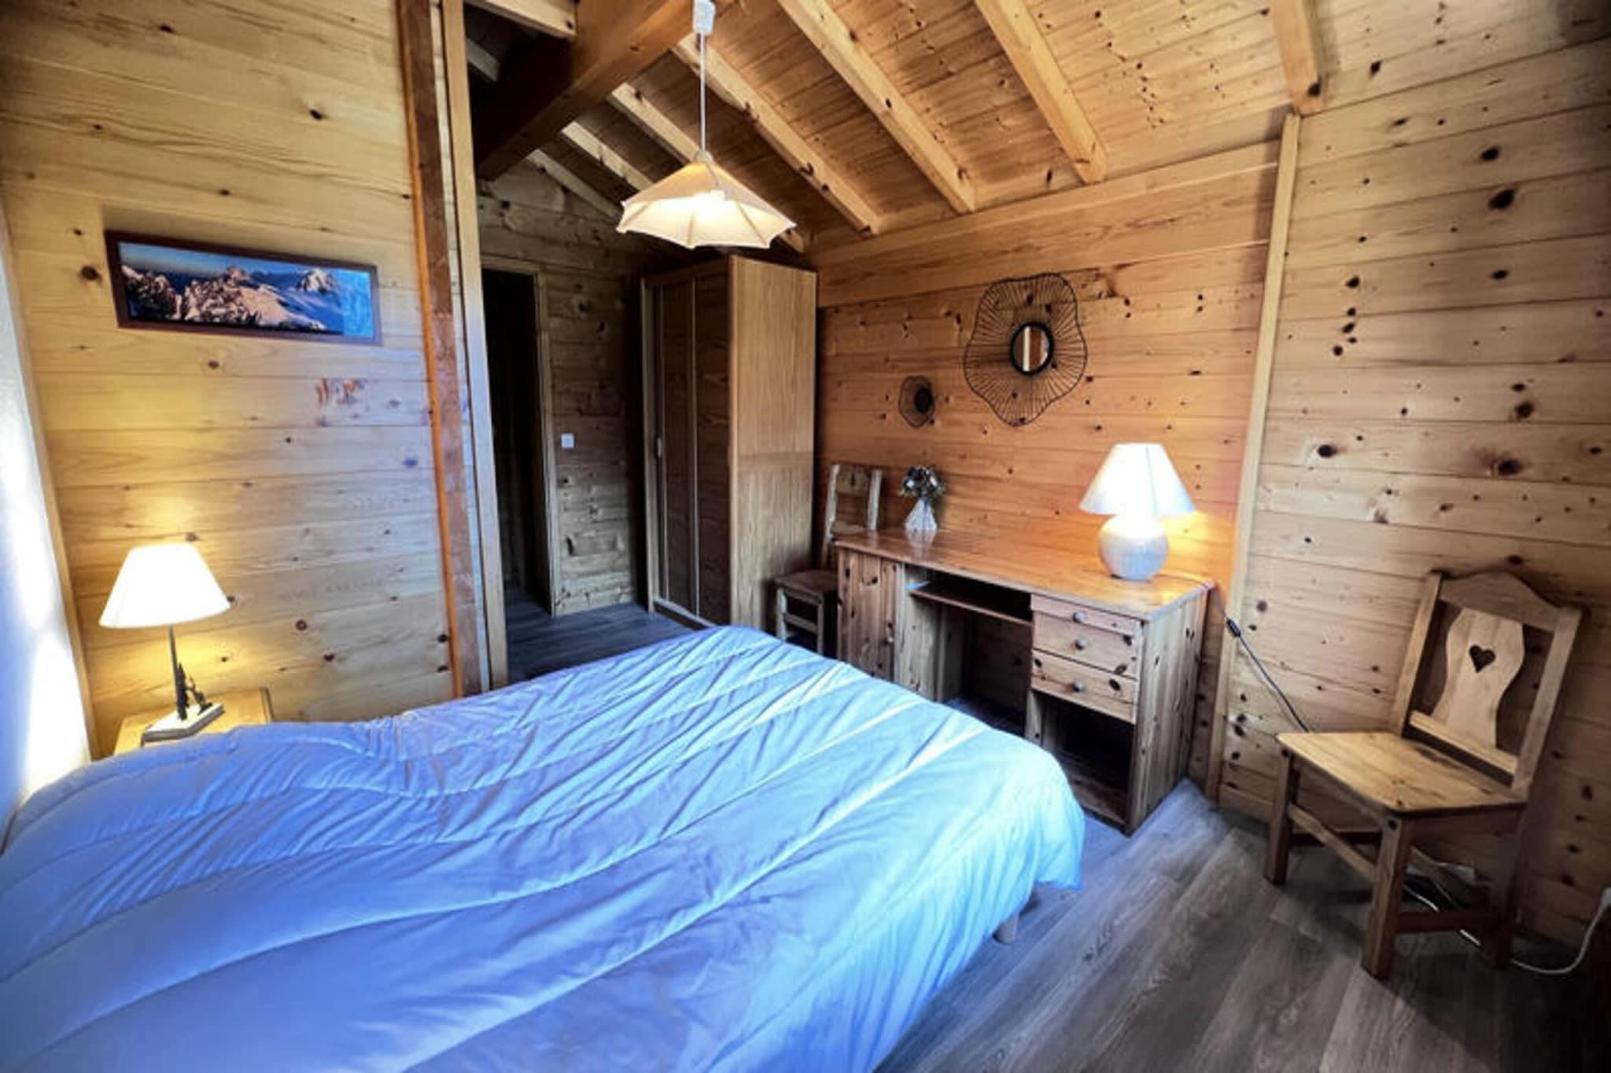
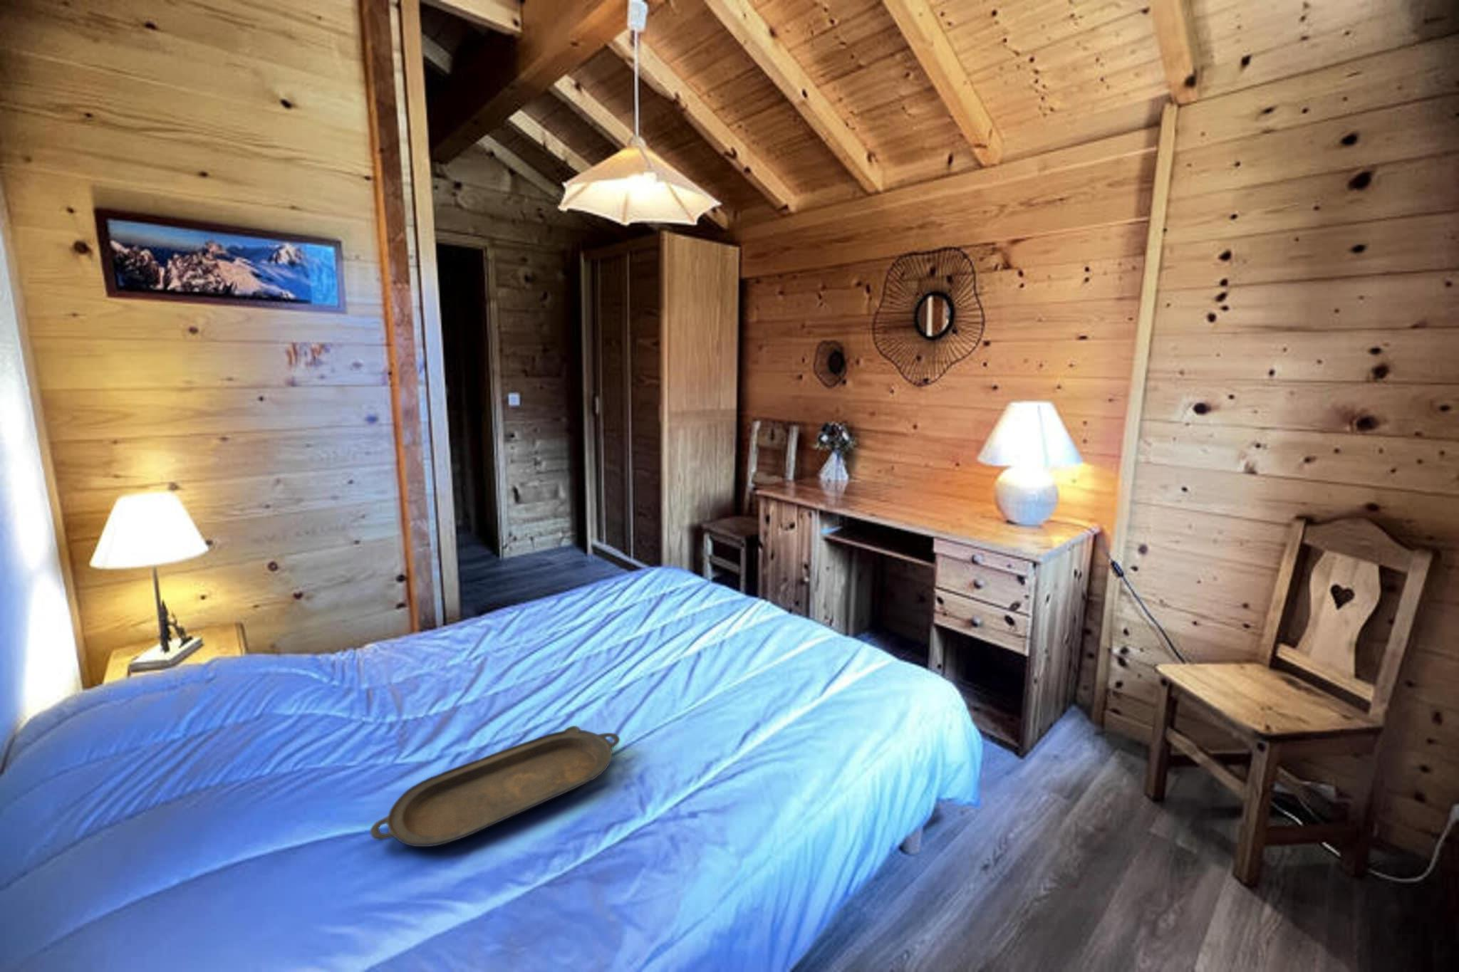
+ serving tray [370,725,620,847]
